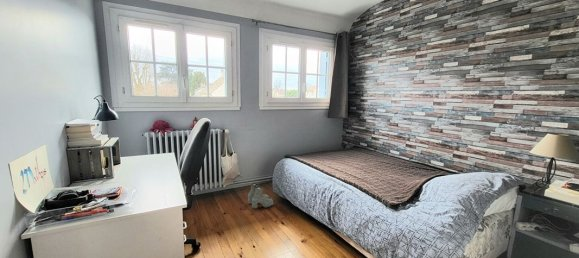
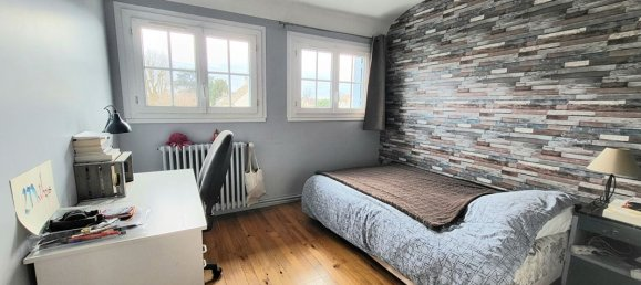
- boots [247,182,274,210]
